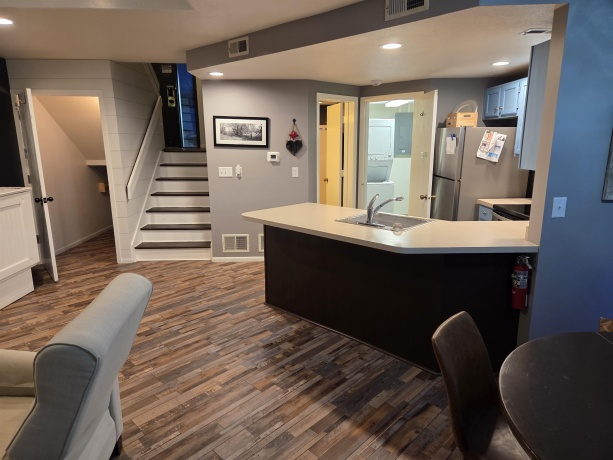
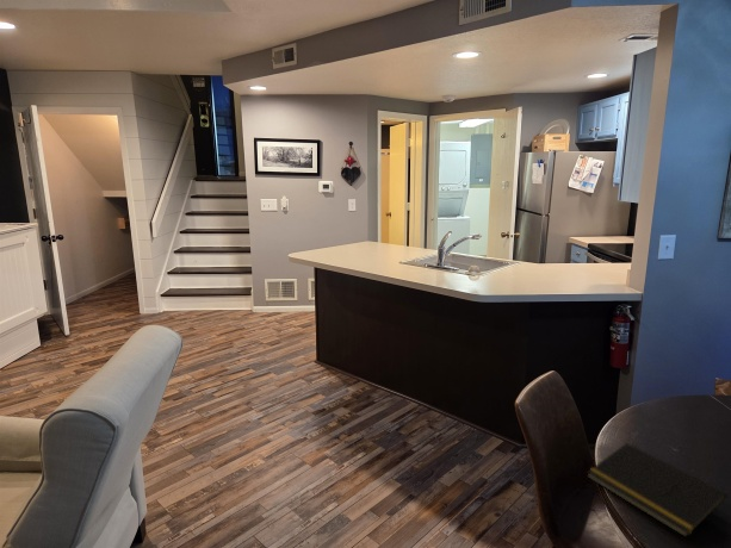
+ notepad [586,442,729,538]
